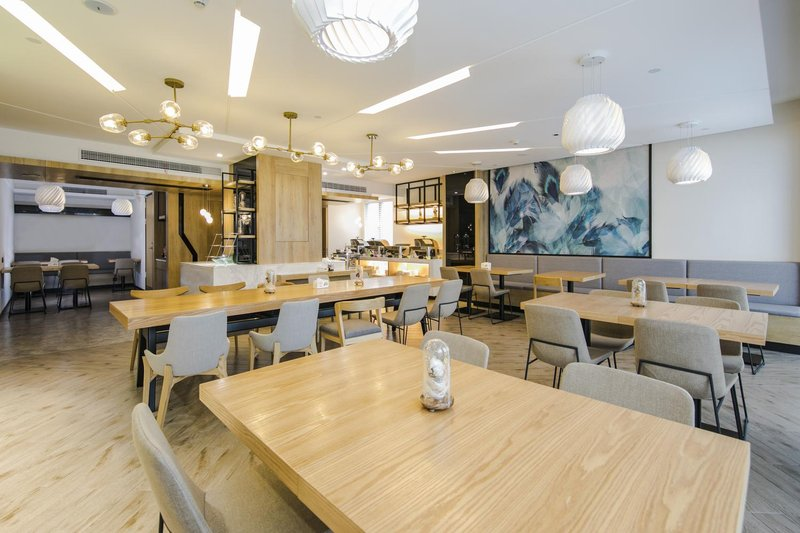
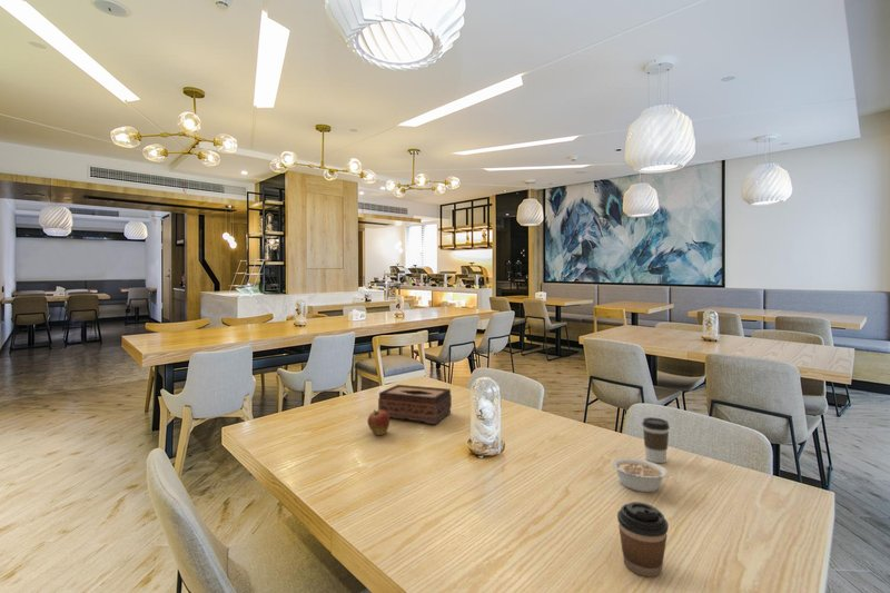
+ coffee cup [641,416,671,464]
+ legume [611,457,669,493]
+ tissue box [377,384,453,425]
+ coffee cup [616,501,670,577]
+ apple [366,408,390,436]
